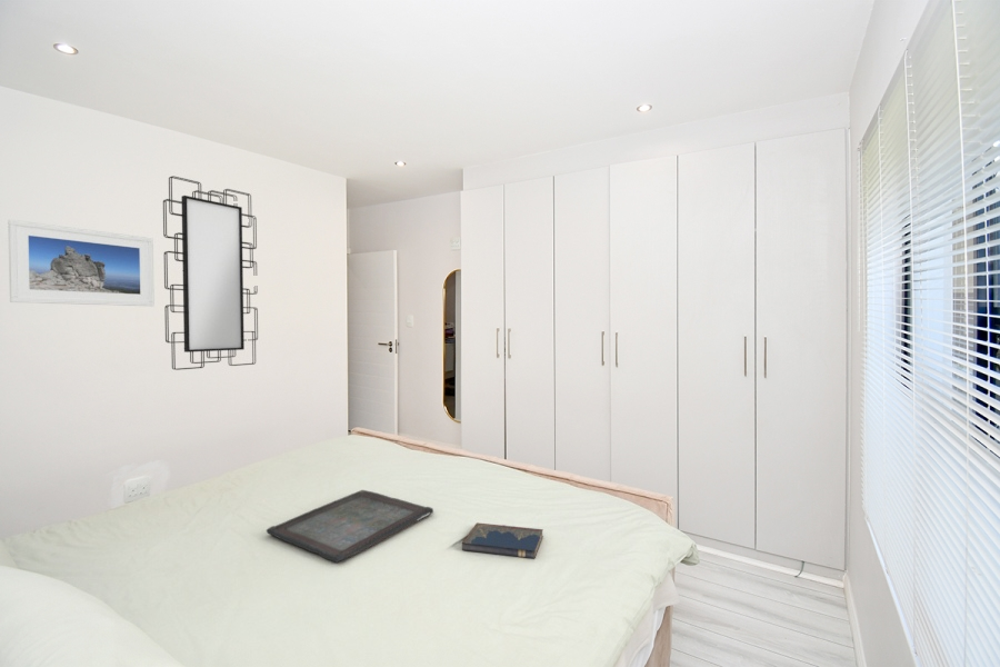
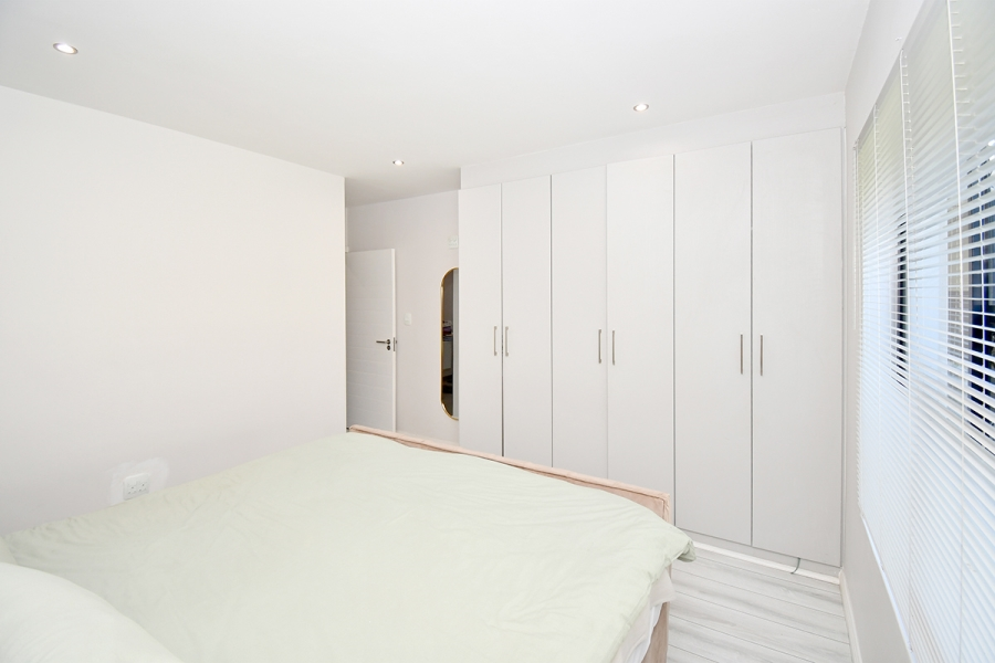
- serving tray [266,489,434,564]
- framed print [7,218,156,307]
- mirror [162,175,259,371]
- hardcover book [461,521,544,559]
